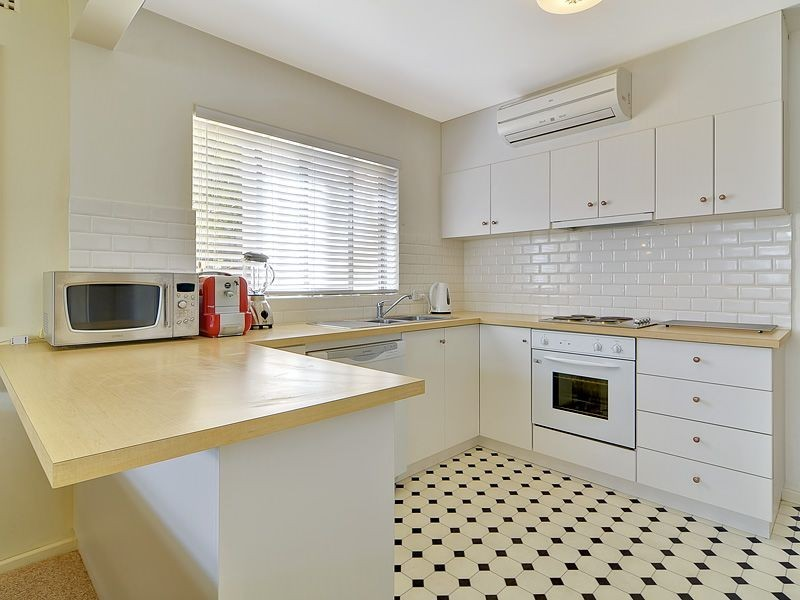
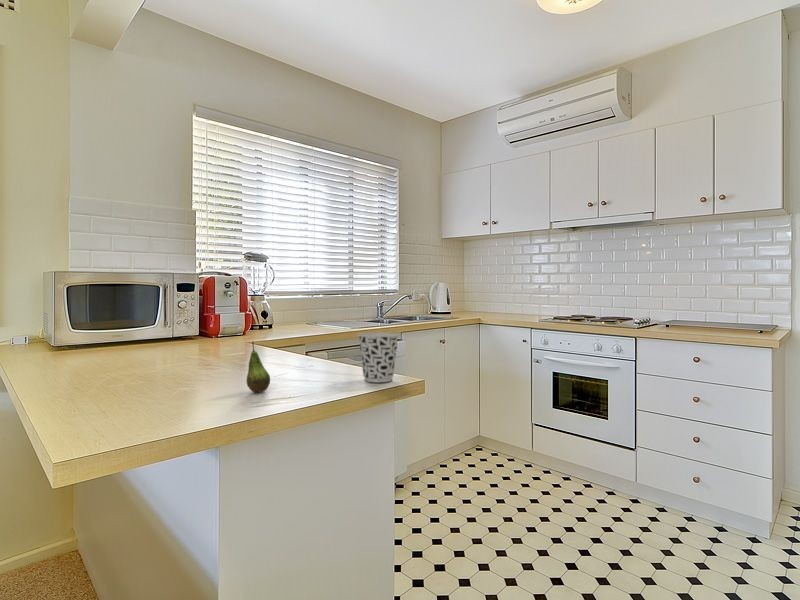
+ fruit [246,341,271,393]
+ cup [357,332,400,383]
